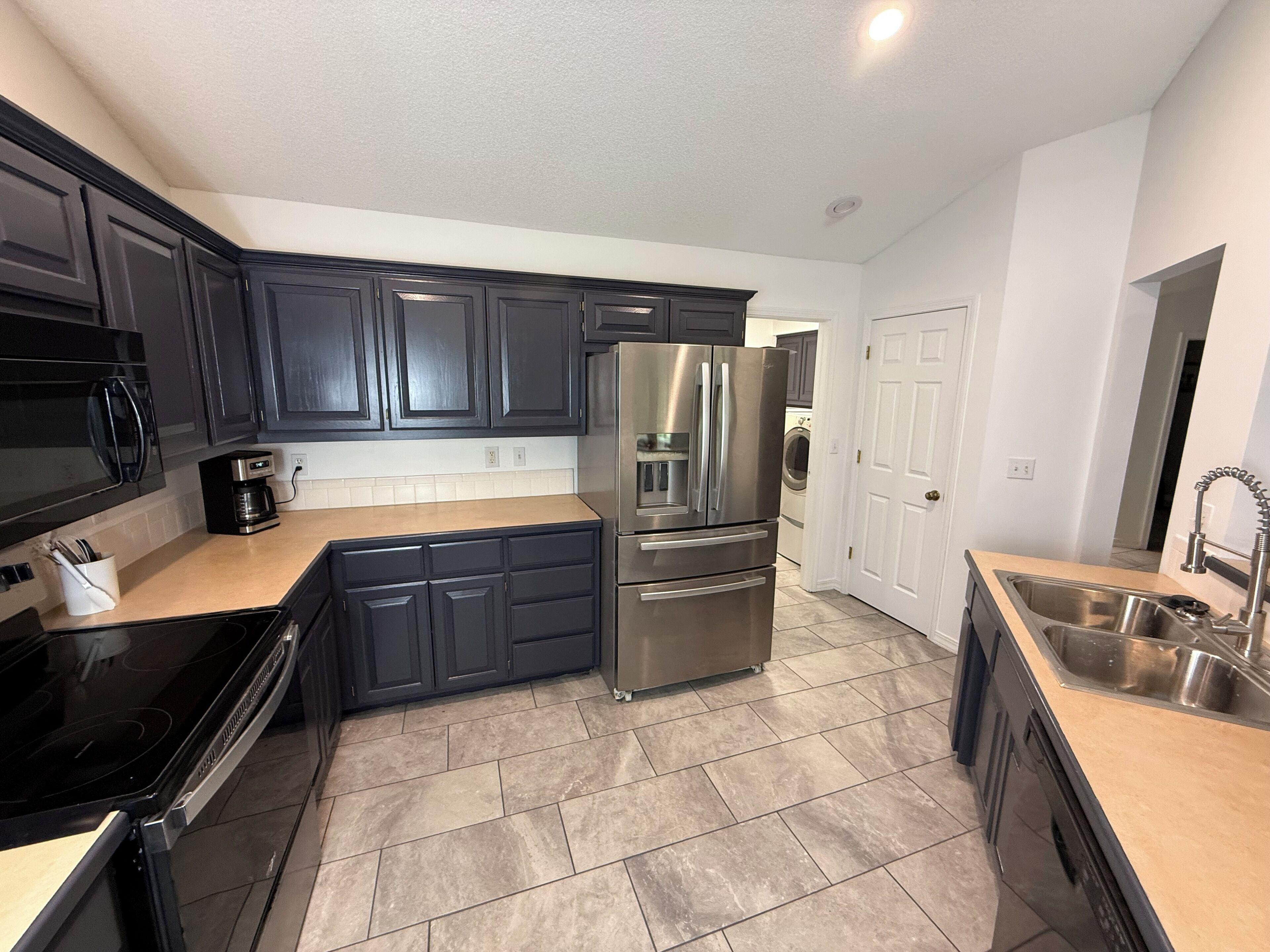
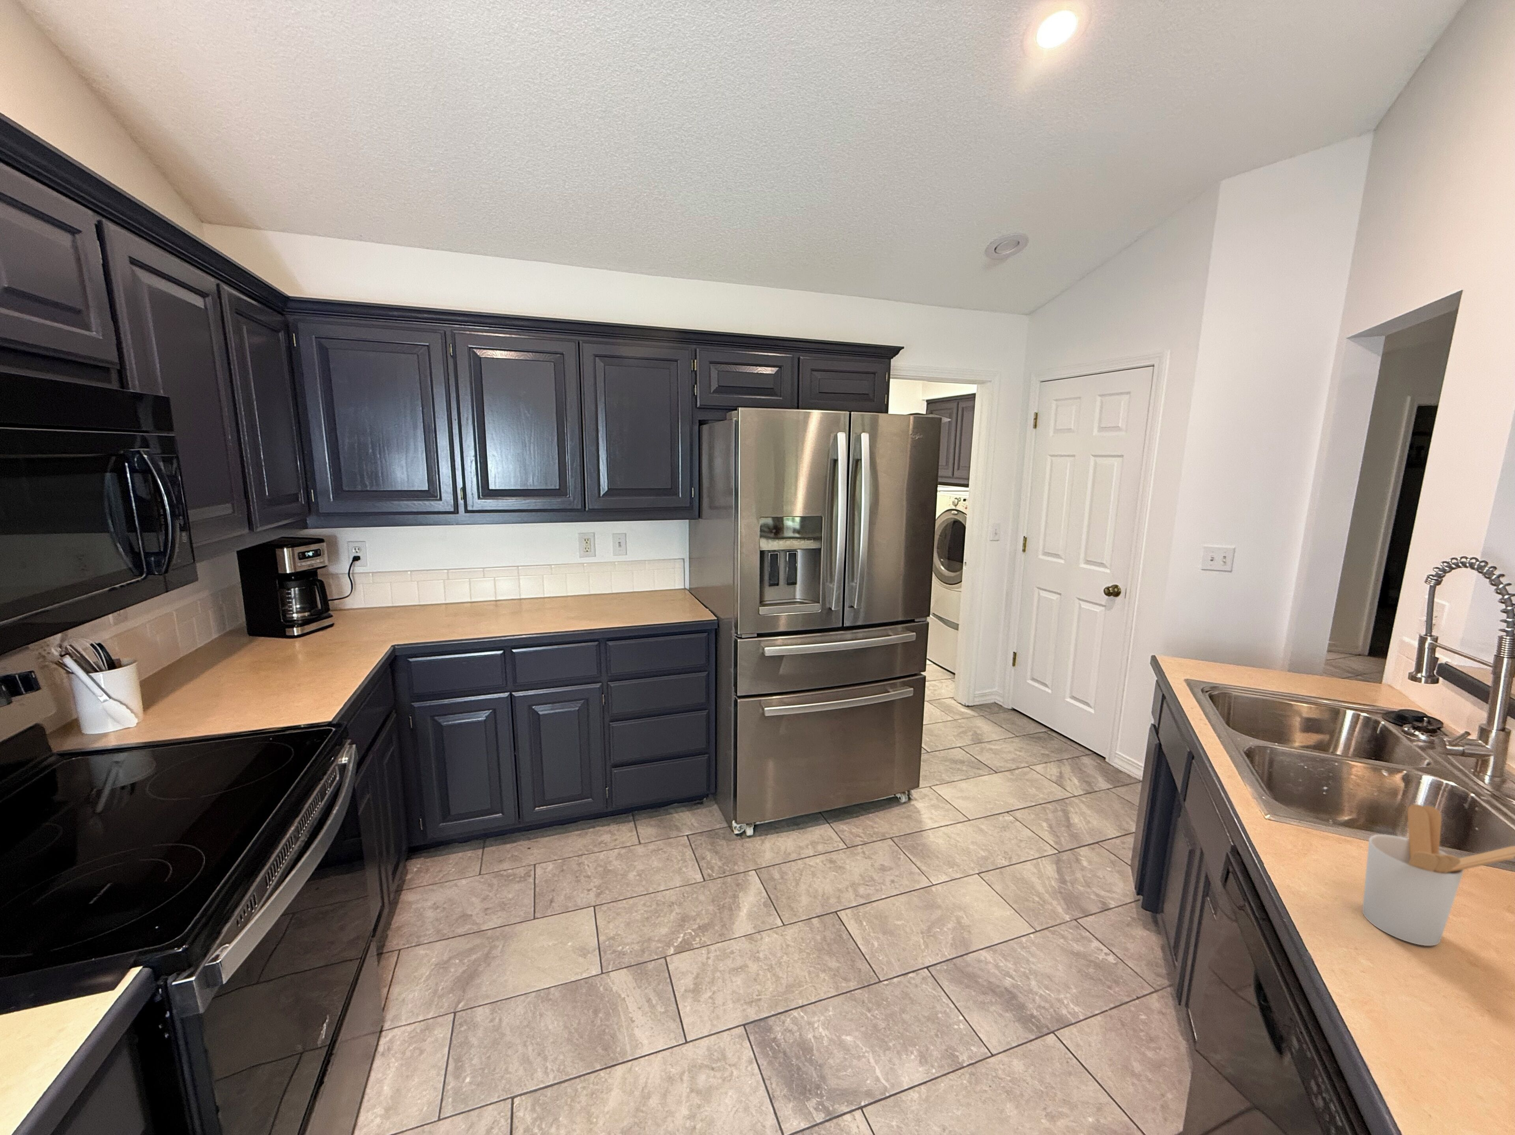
+ utensil holder [1362,804,1515,947]
